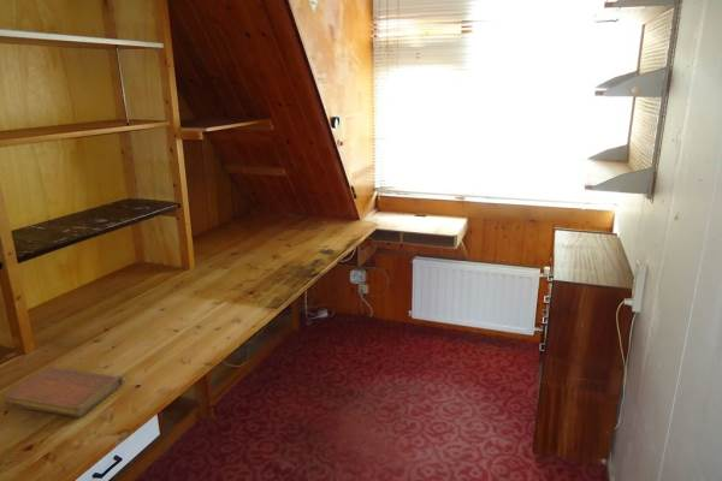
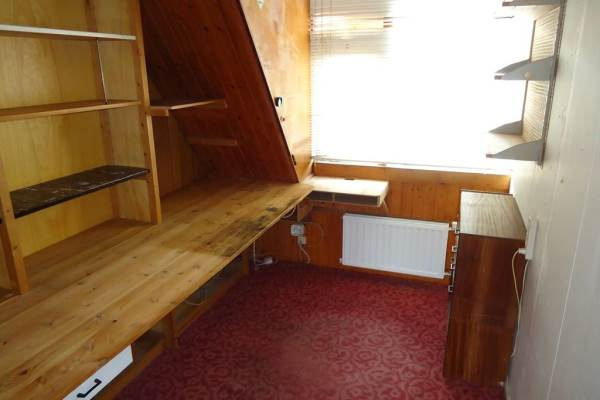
- notebook [2,366,124,418]
